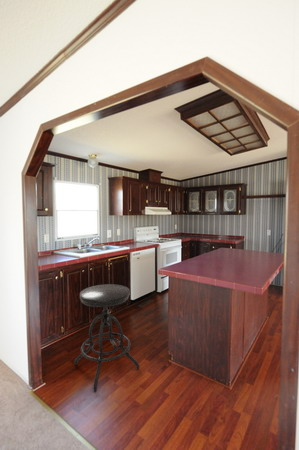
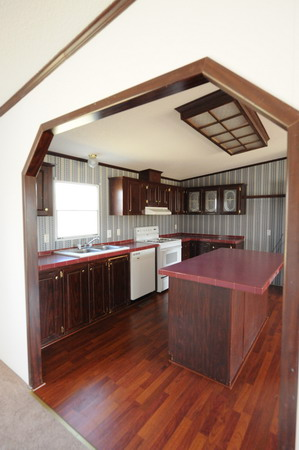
- stool [74,283,140,392]
